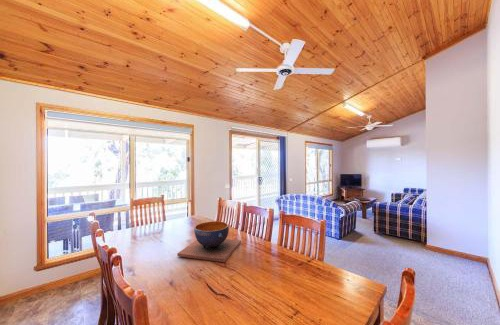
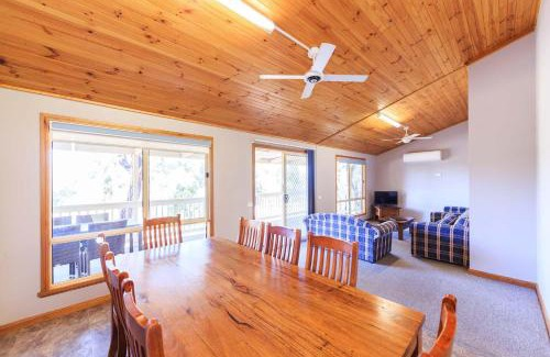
- decorative bowl [176,220,242,263]
